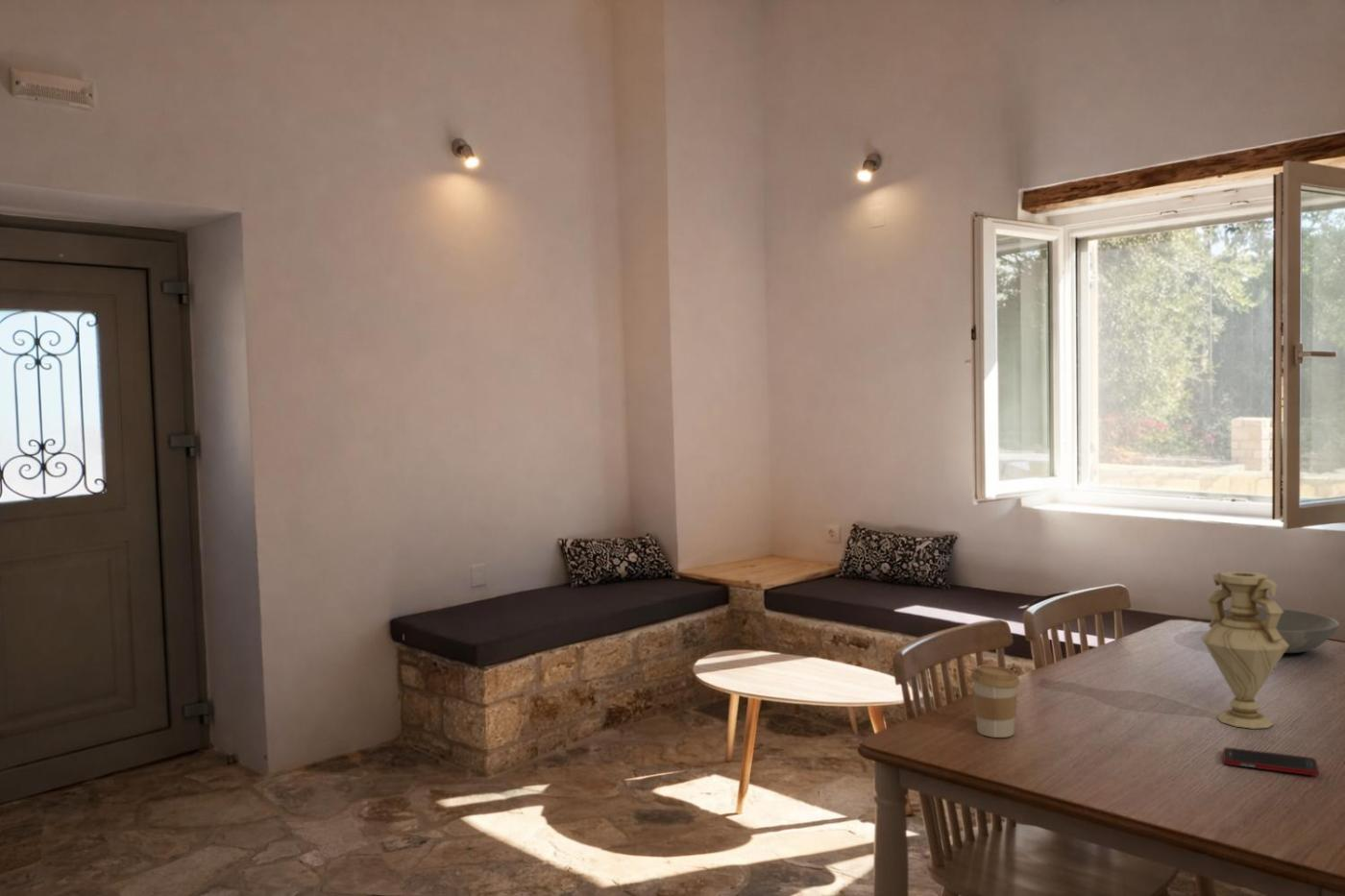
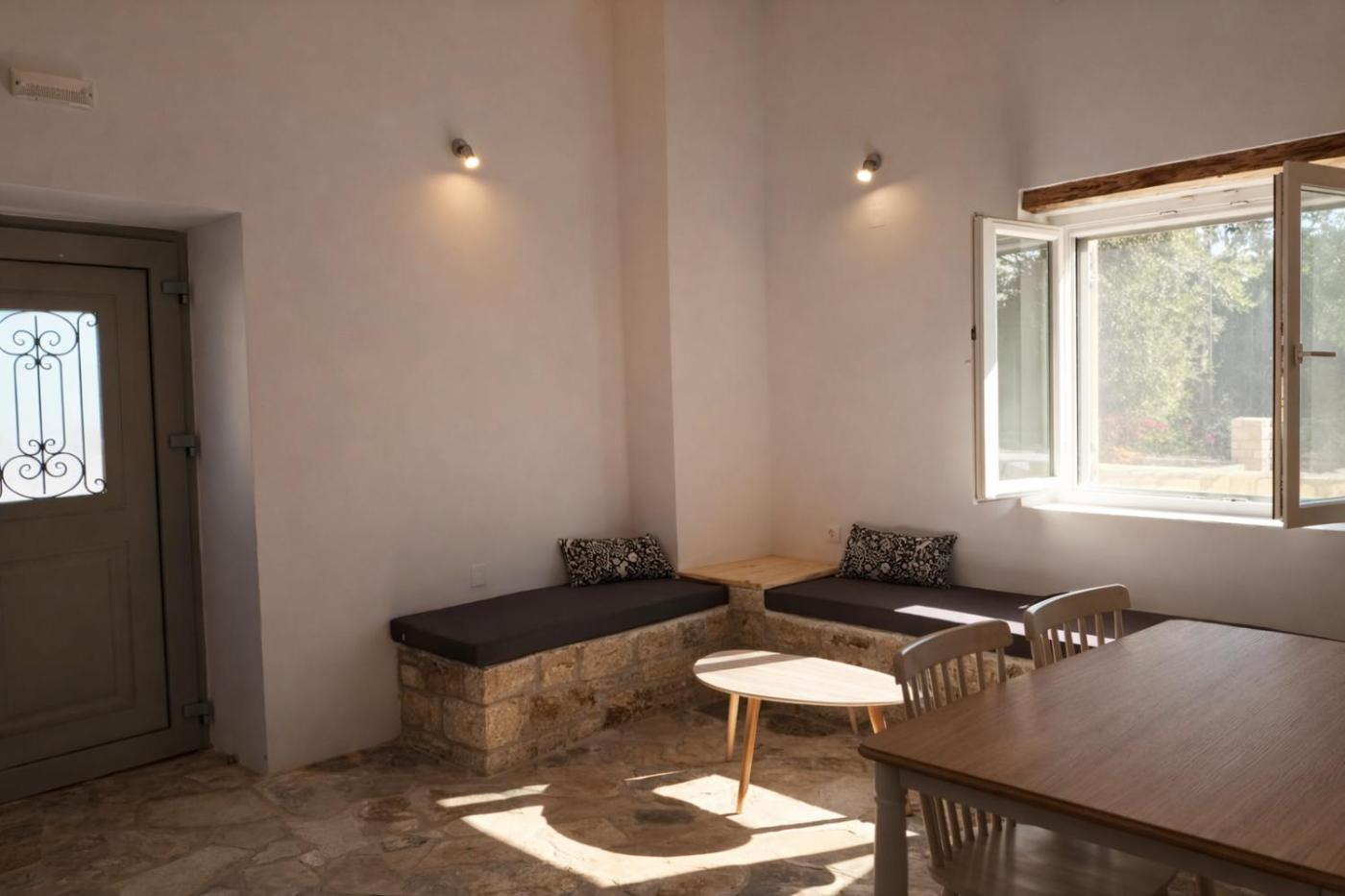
- vase [1200,570,1289,730]
- coffee cup [970,665,1020,739]
- bowl [1224,606,1341,654]
- cell phone [1222,746,1320,777]
